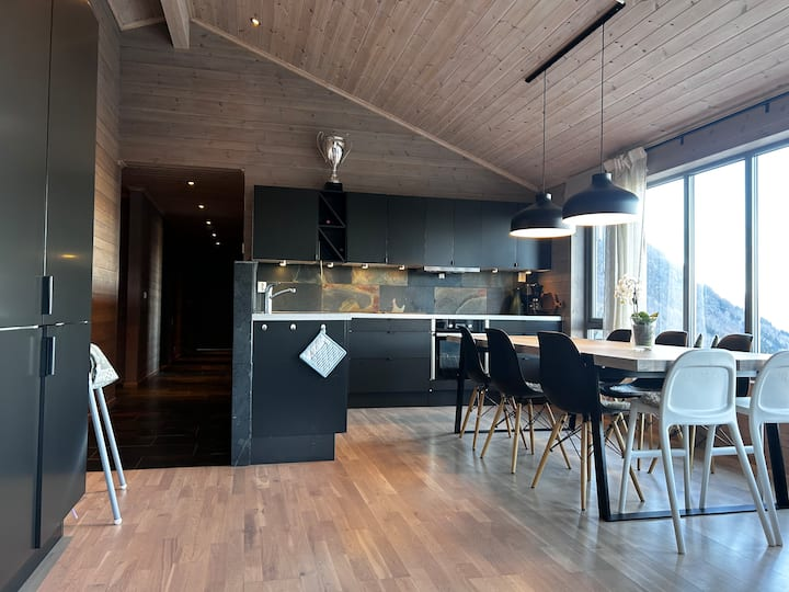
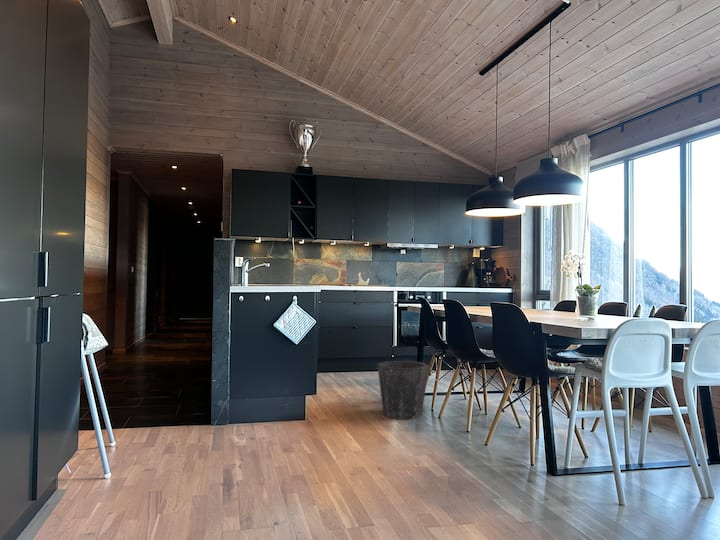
+ waste bin [376,360,430,420]
